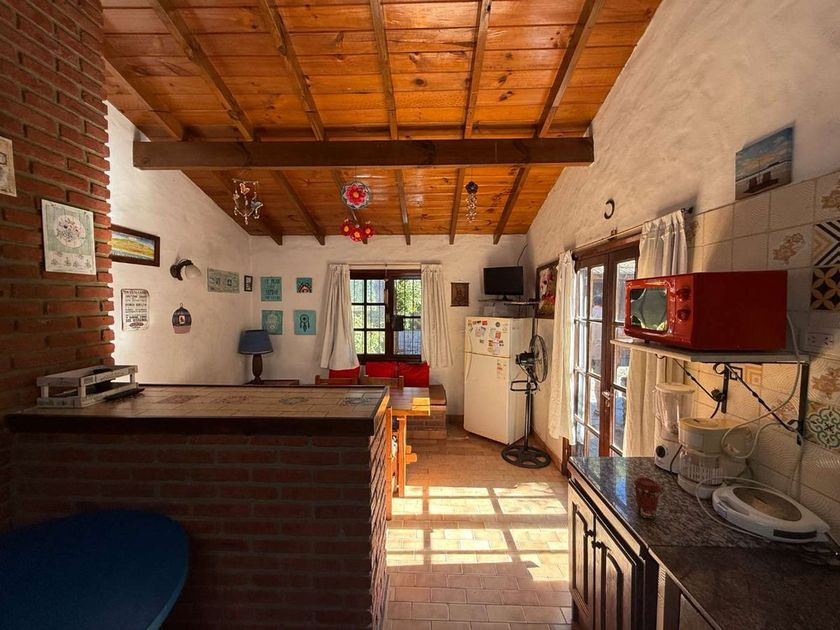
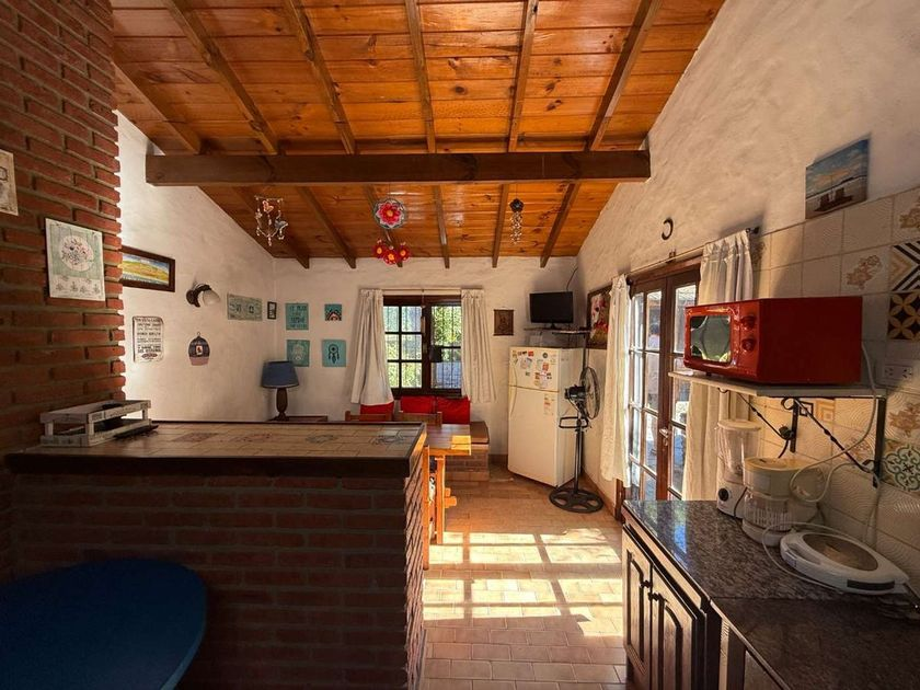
- coffee cup [632,476,662,520]
